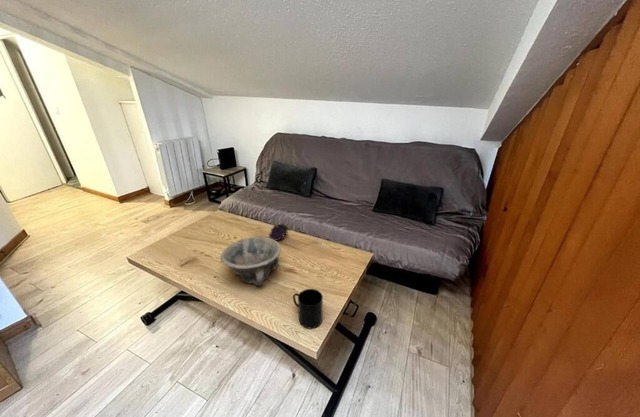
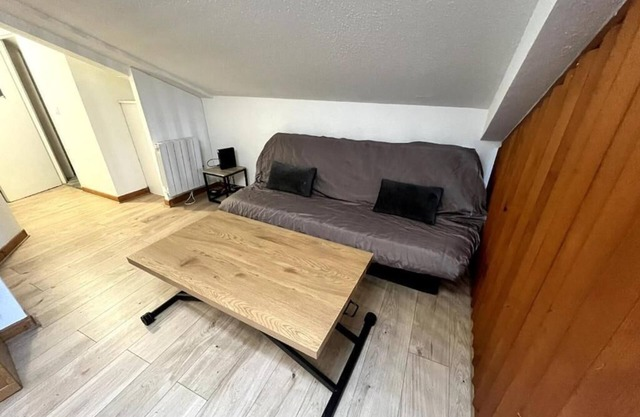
- bowl [220,236,282,287]
- mug [292,288,324,329]
- fruit [268,223,292,242]
